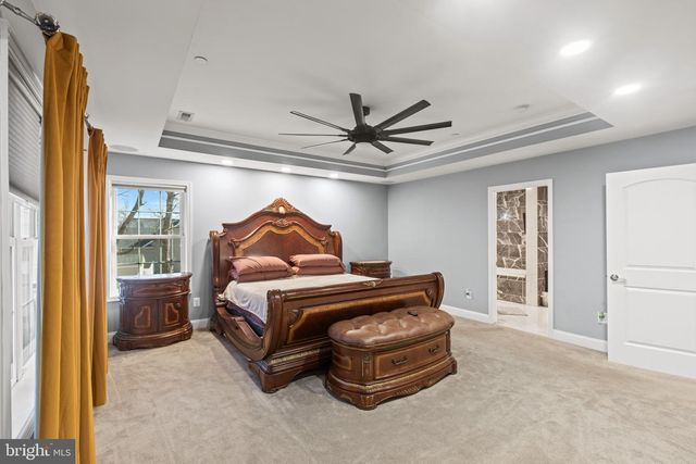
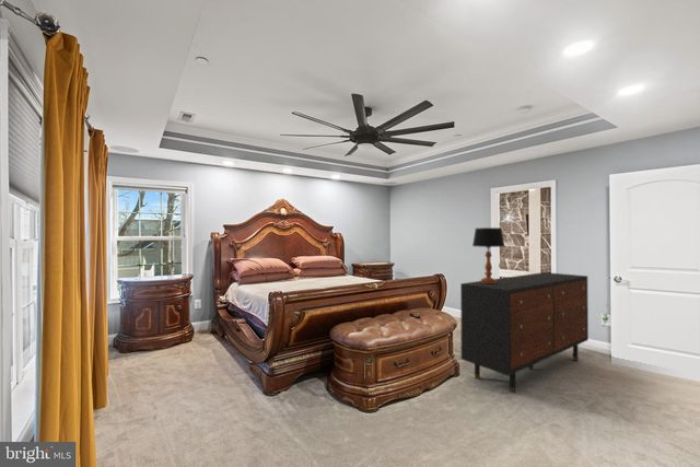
+ dresser [459,271,590,394]
+ table lamp [471,226,505,283]
